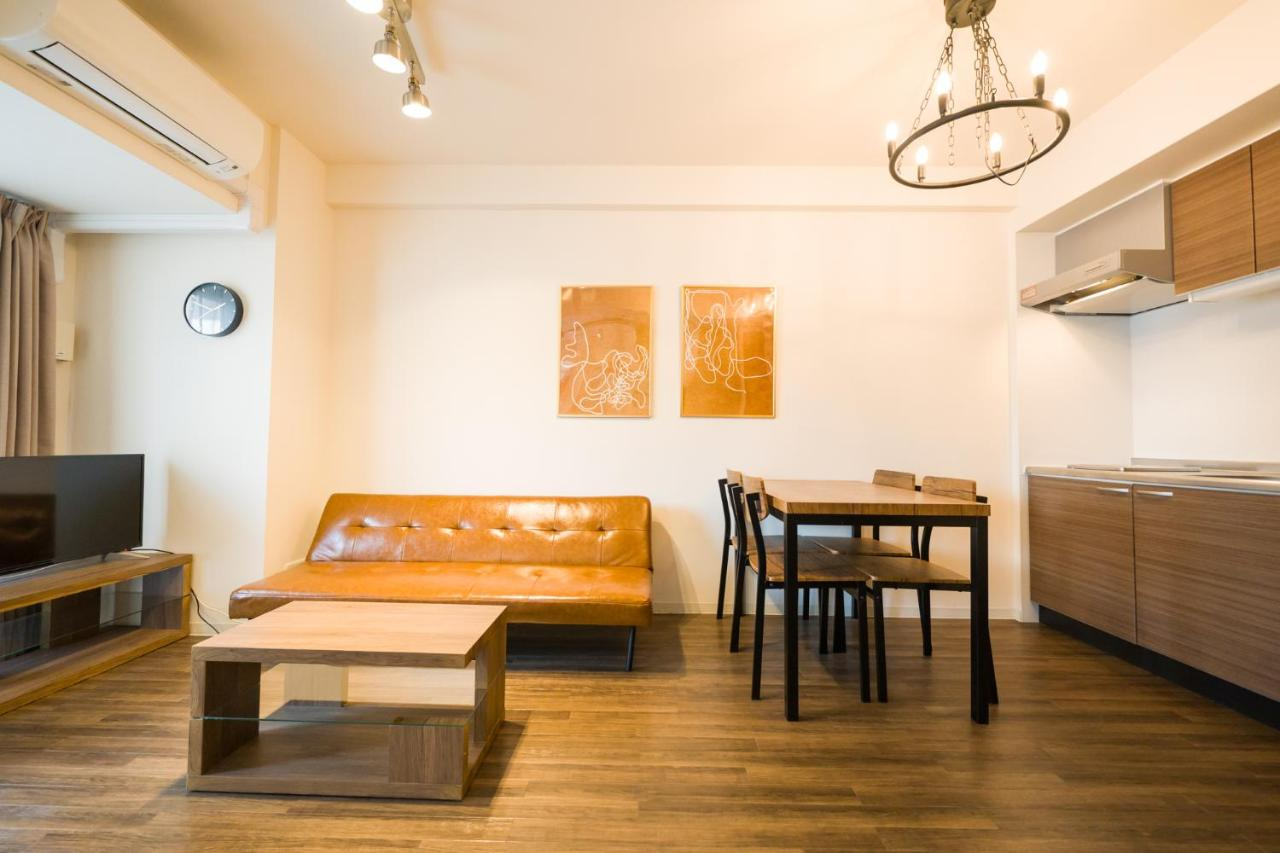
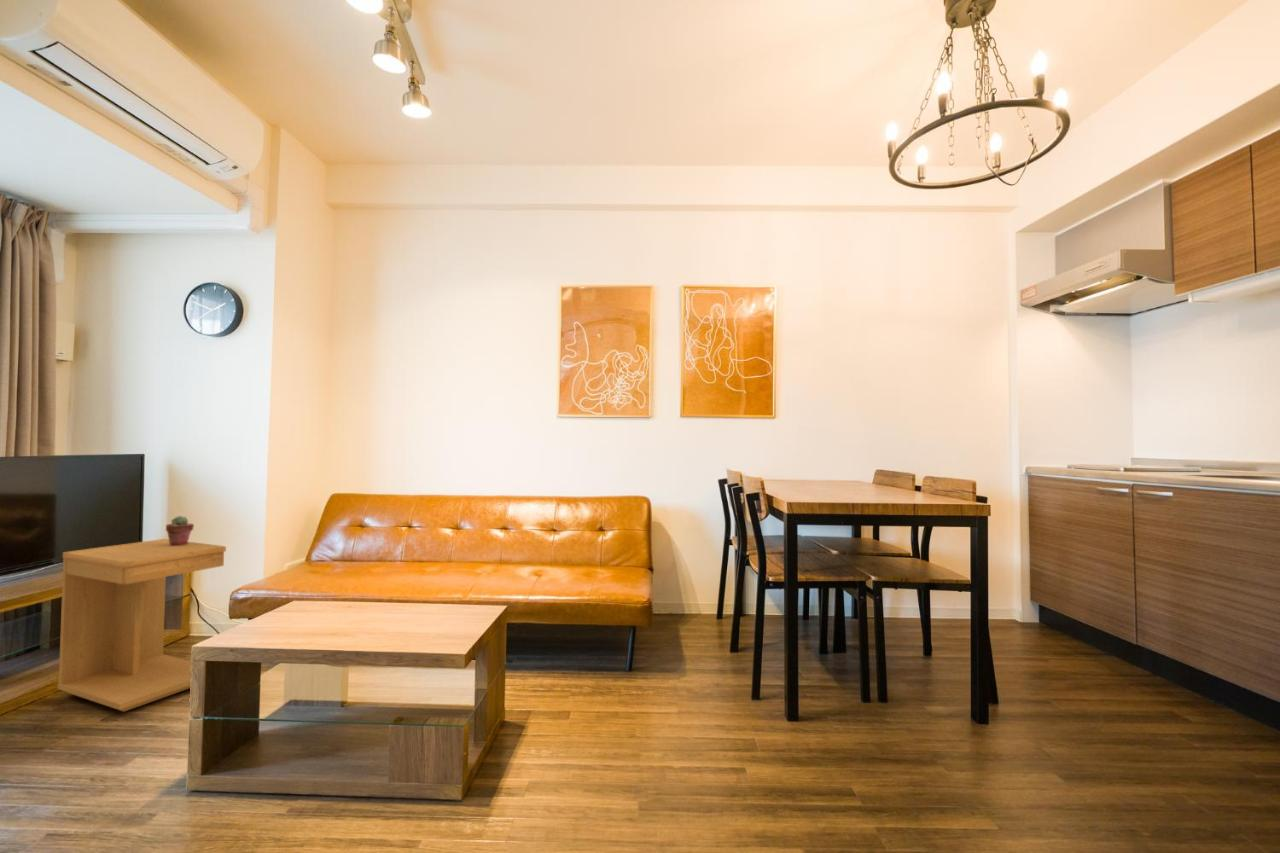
+ side table [57,538,227,713]
+ potted succulent [165,515,195,546]
